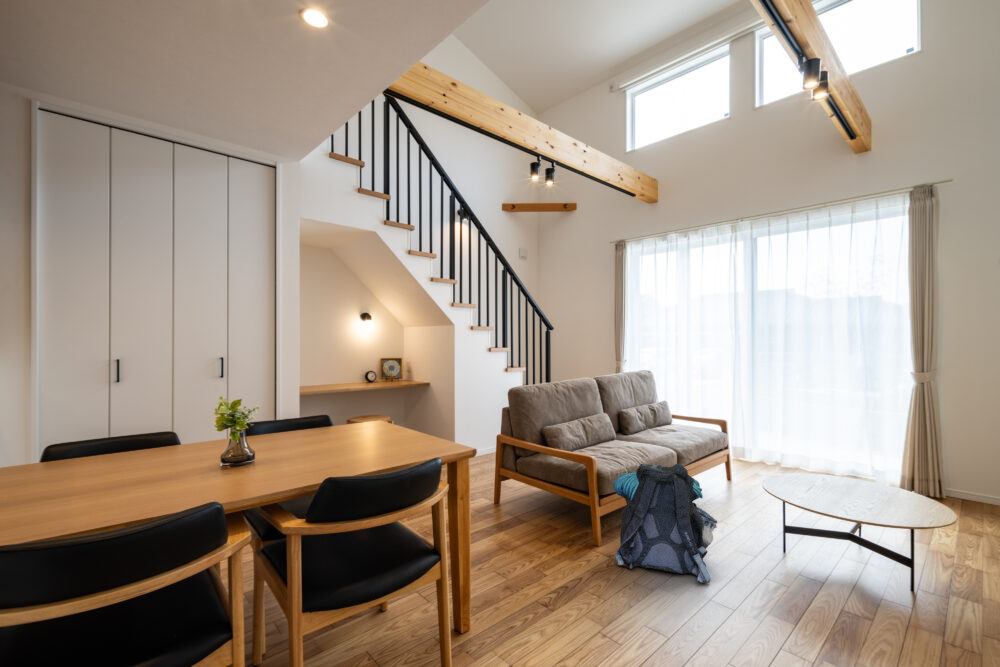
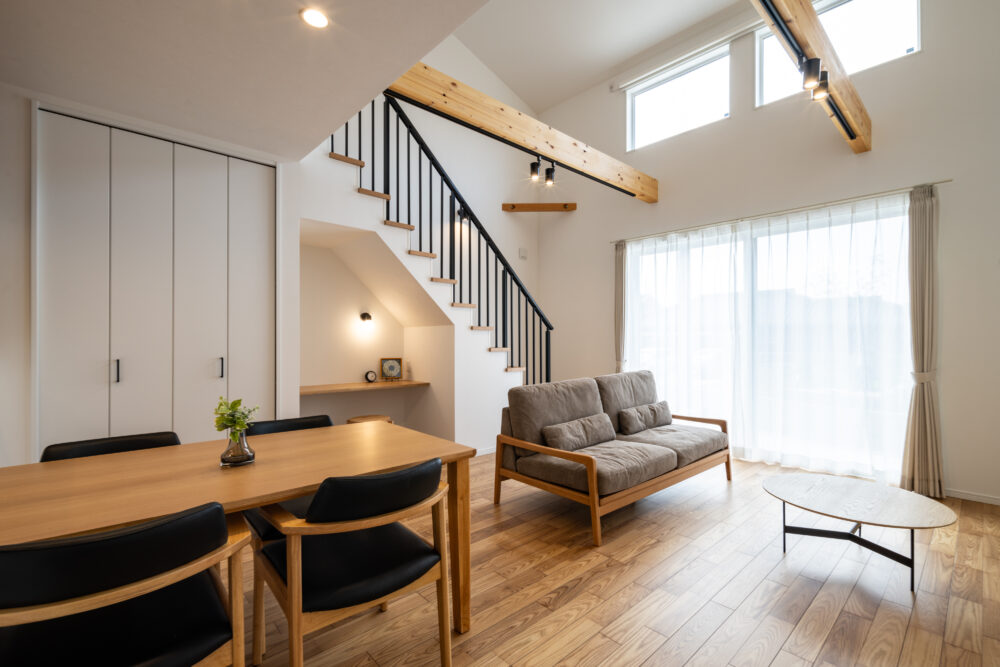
- backpack [613,463,718,584]
